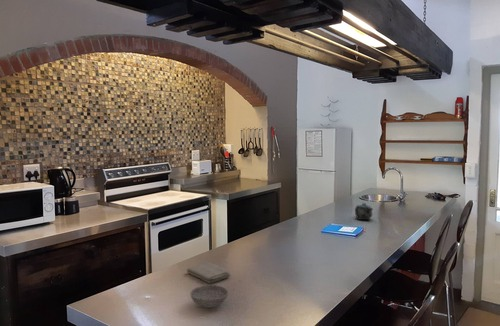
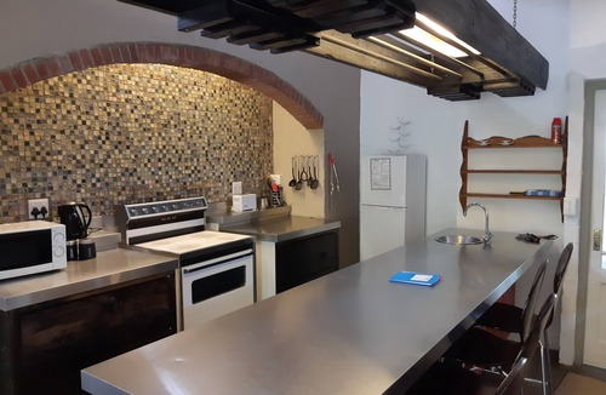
- bowl [189,284,229,309]
- washcloth [186,261,231,284]
- chinaware [354,202,374,221]
